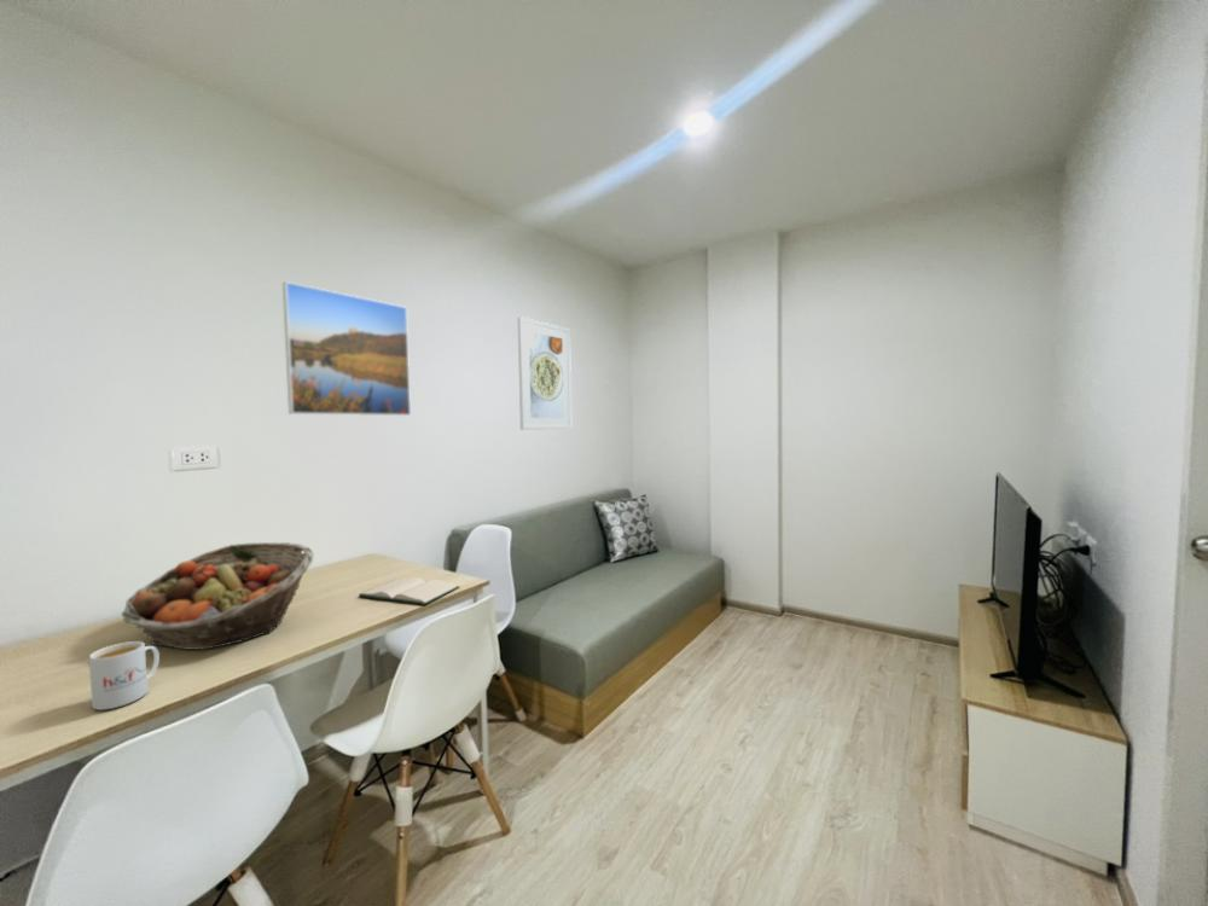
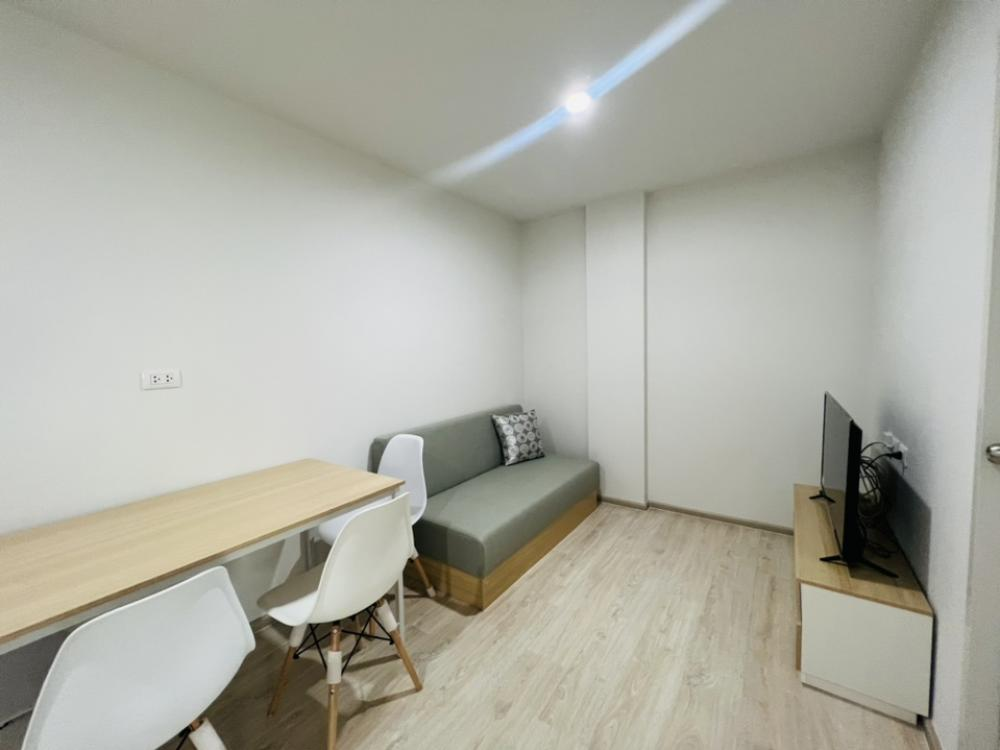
- fruit basket [120,541,315,651]
- mug [88,640,161,712]
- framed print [517,315,573,431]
- hardback book [358,576,460,606]
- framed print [281,280,412,417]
